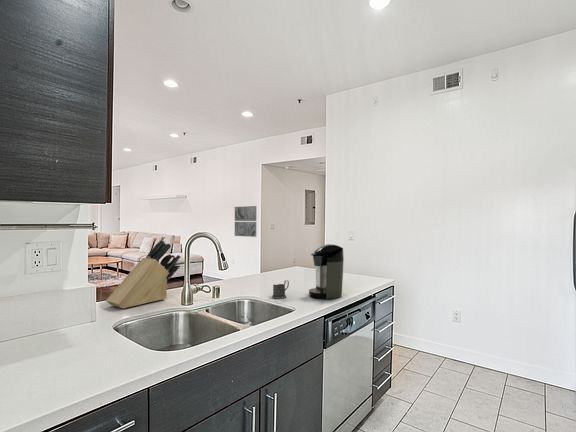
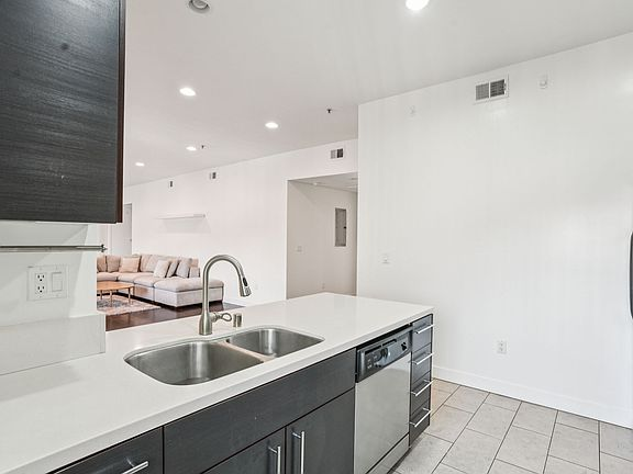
- knife block [105,239,181,309]
- mug [271,280,290,300]
- wall art [234,205,257,238]
- coffee maker [308,243,345,300]
